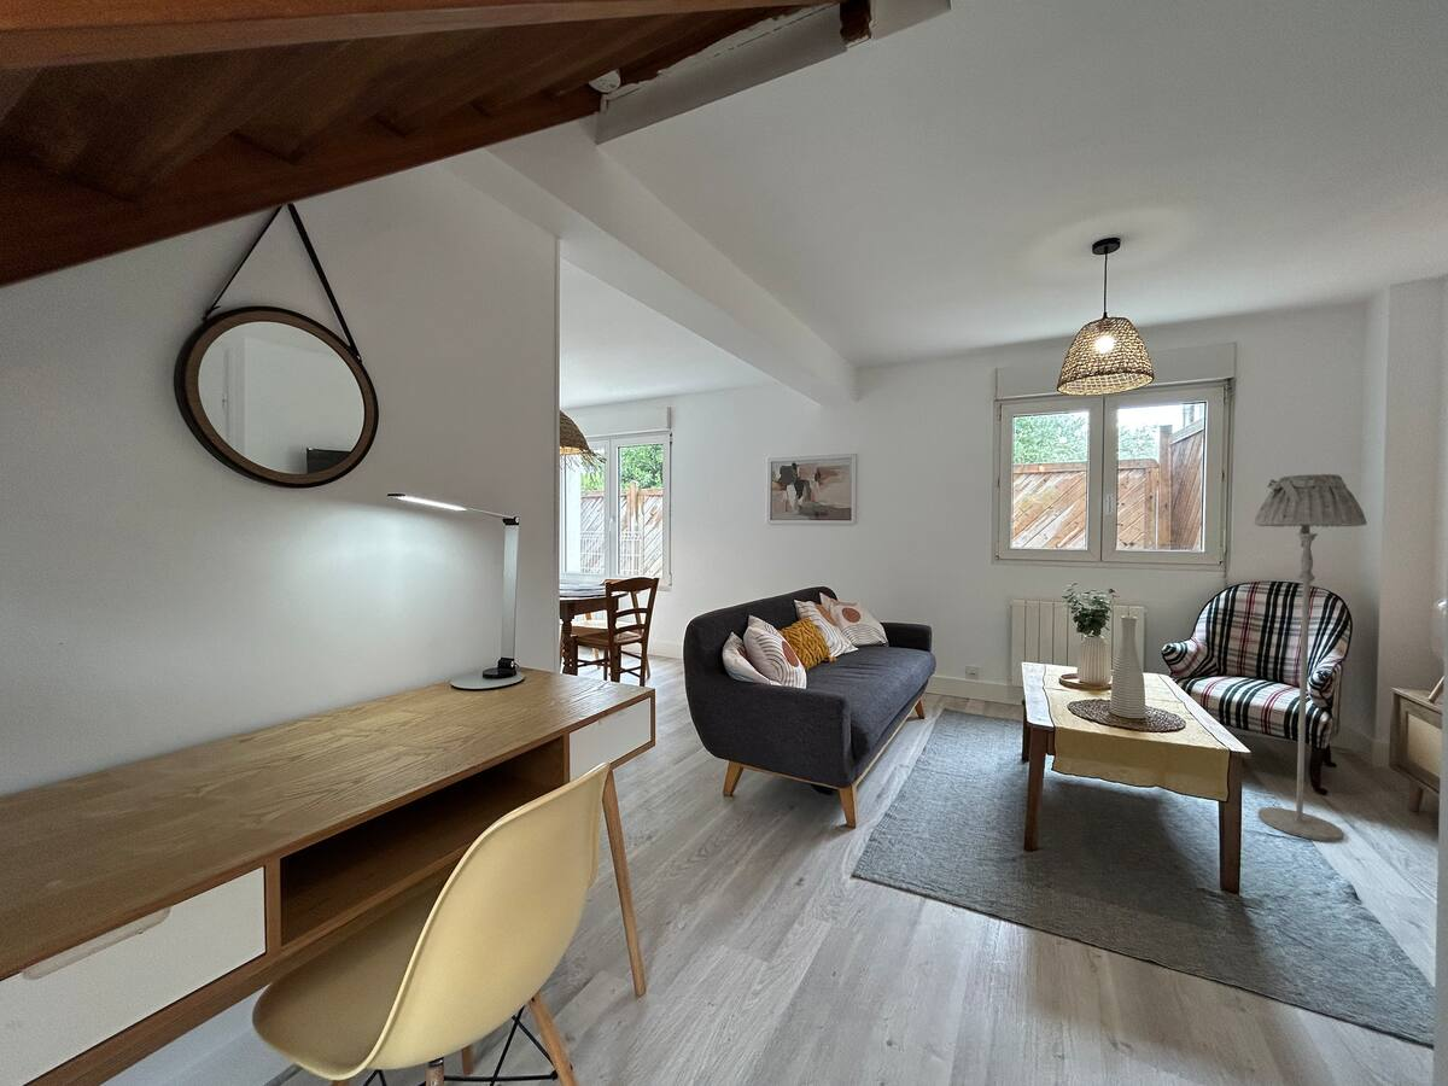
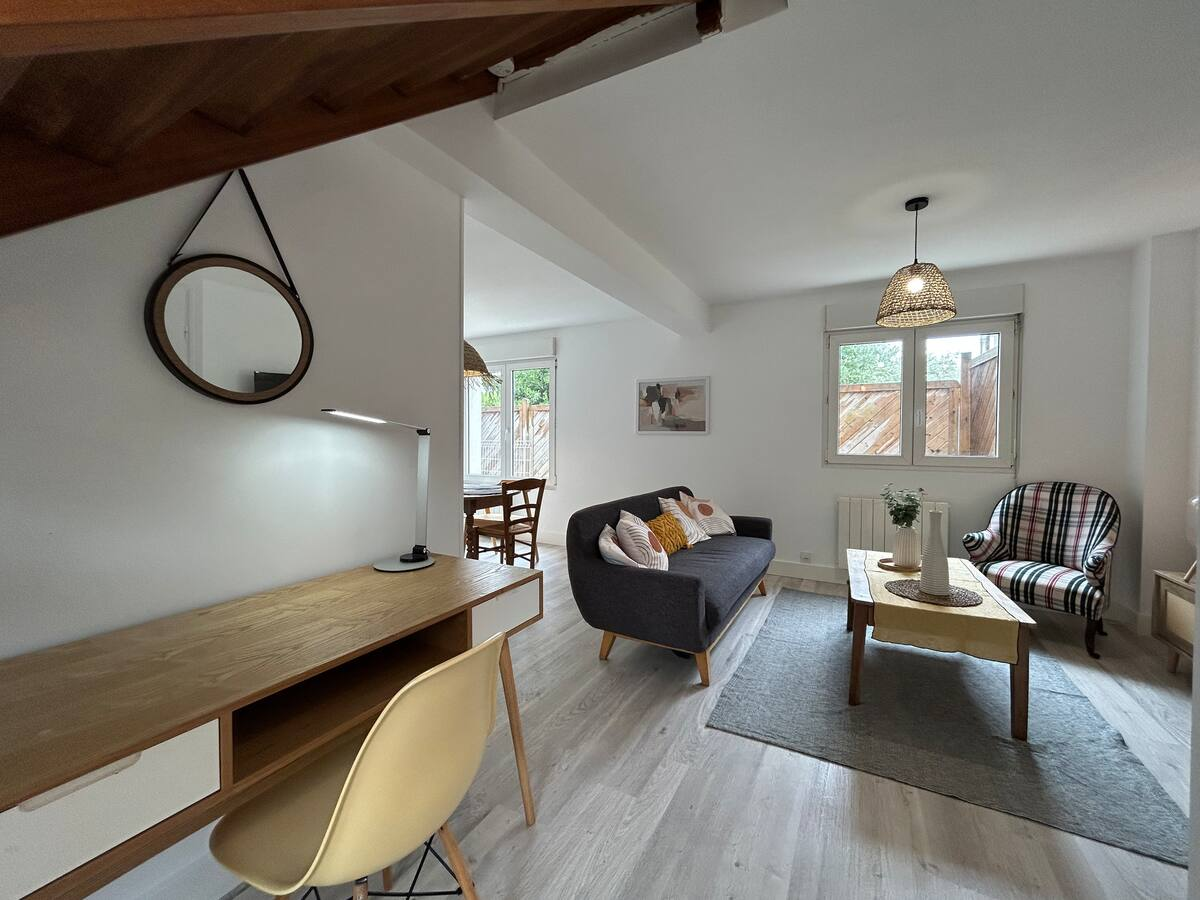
- floor lamp [1253,473,1368,842]
